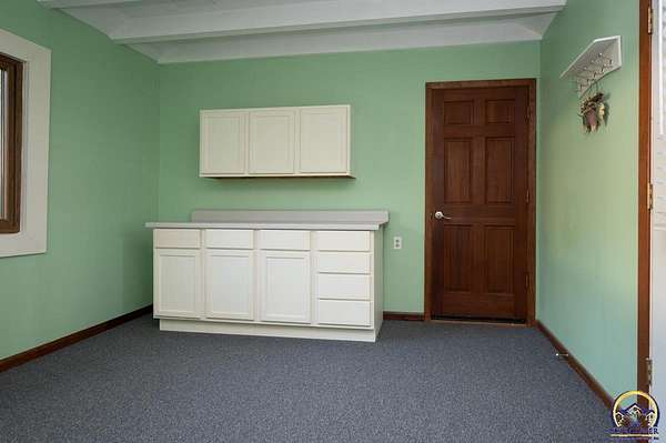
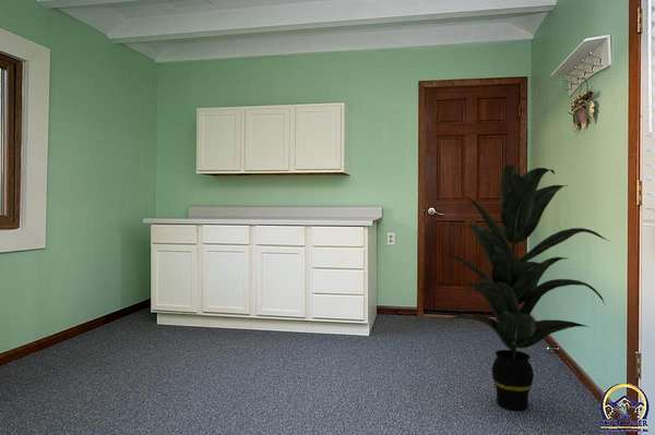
+ indoor plant [443,164,610,411]
